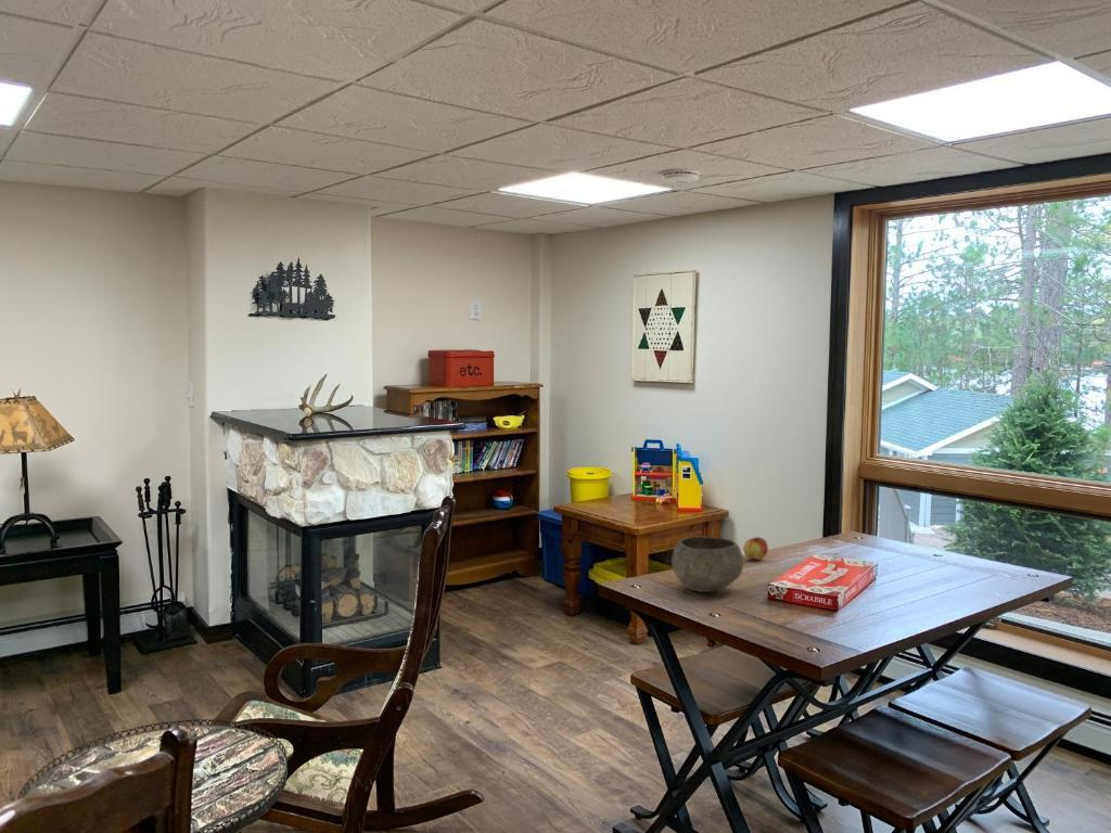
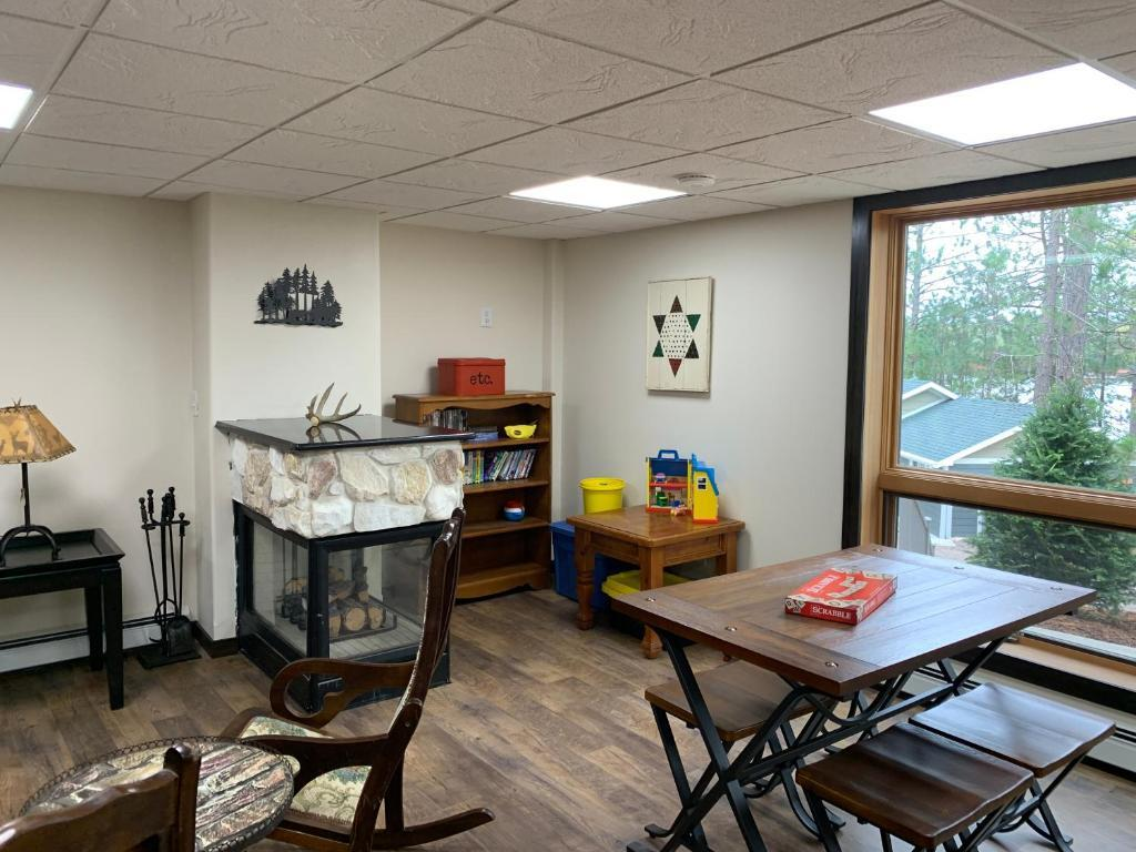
- fruit [742,536,769,561]
- bowl [671,535,744,593]
